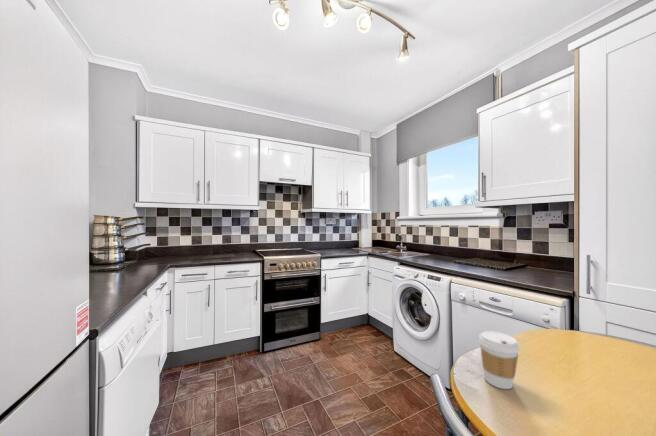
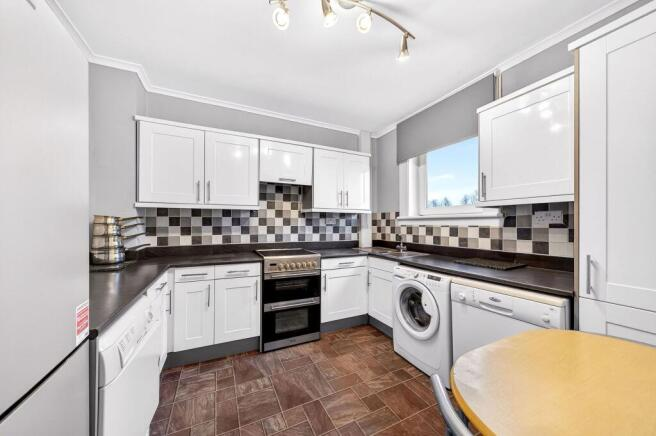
- coffee cup [478,330,521,390]
